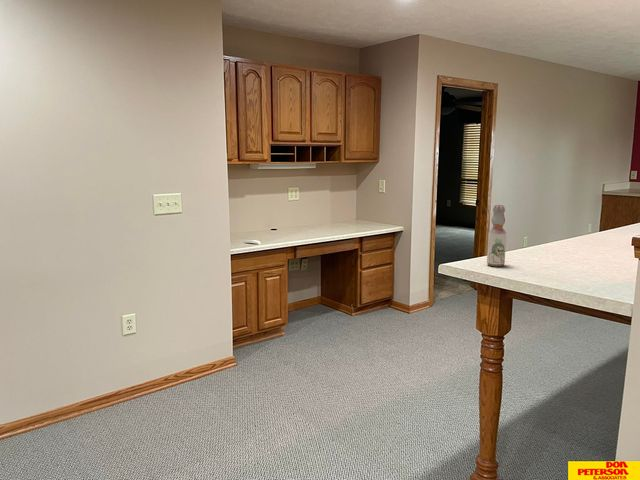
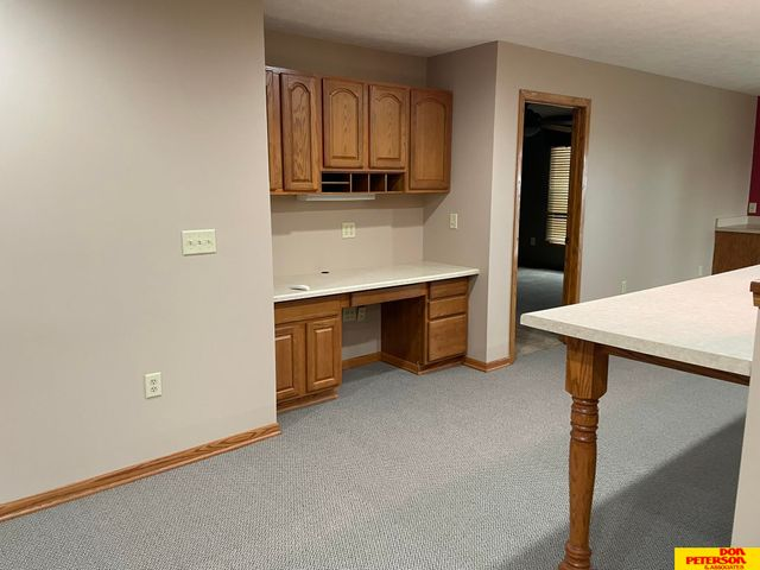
- bottle [486,204,508,267]
